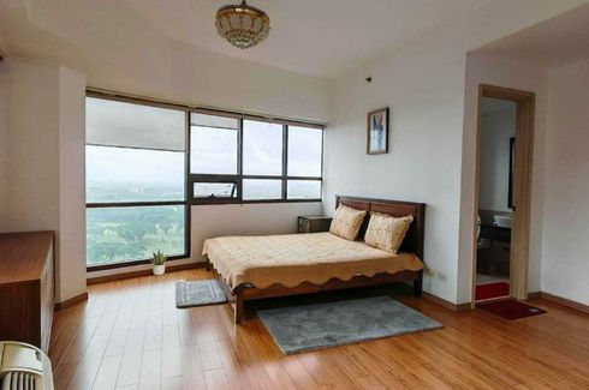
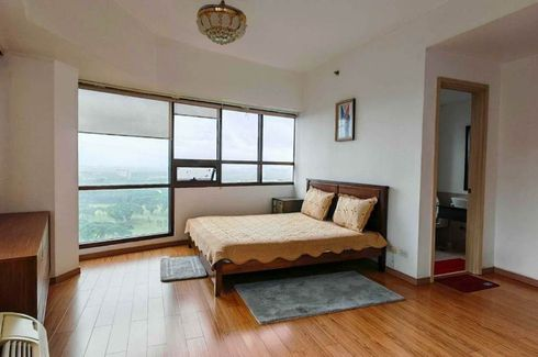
- potted plant [148,250,169,276]
